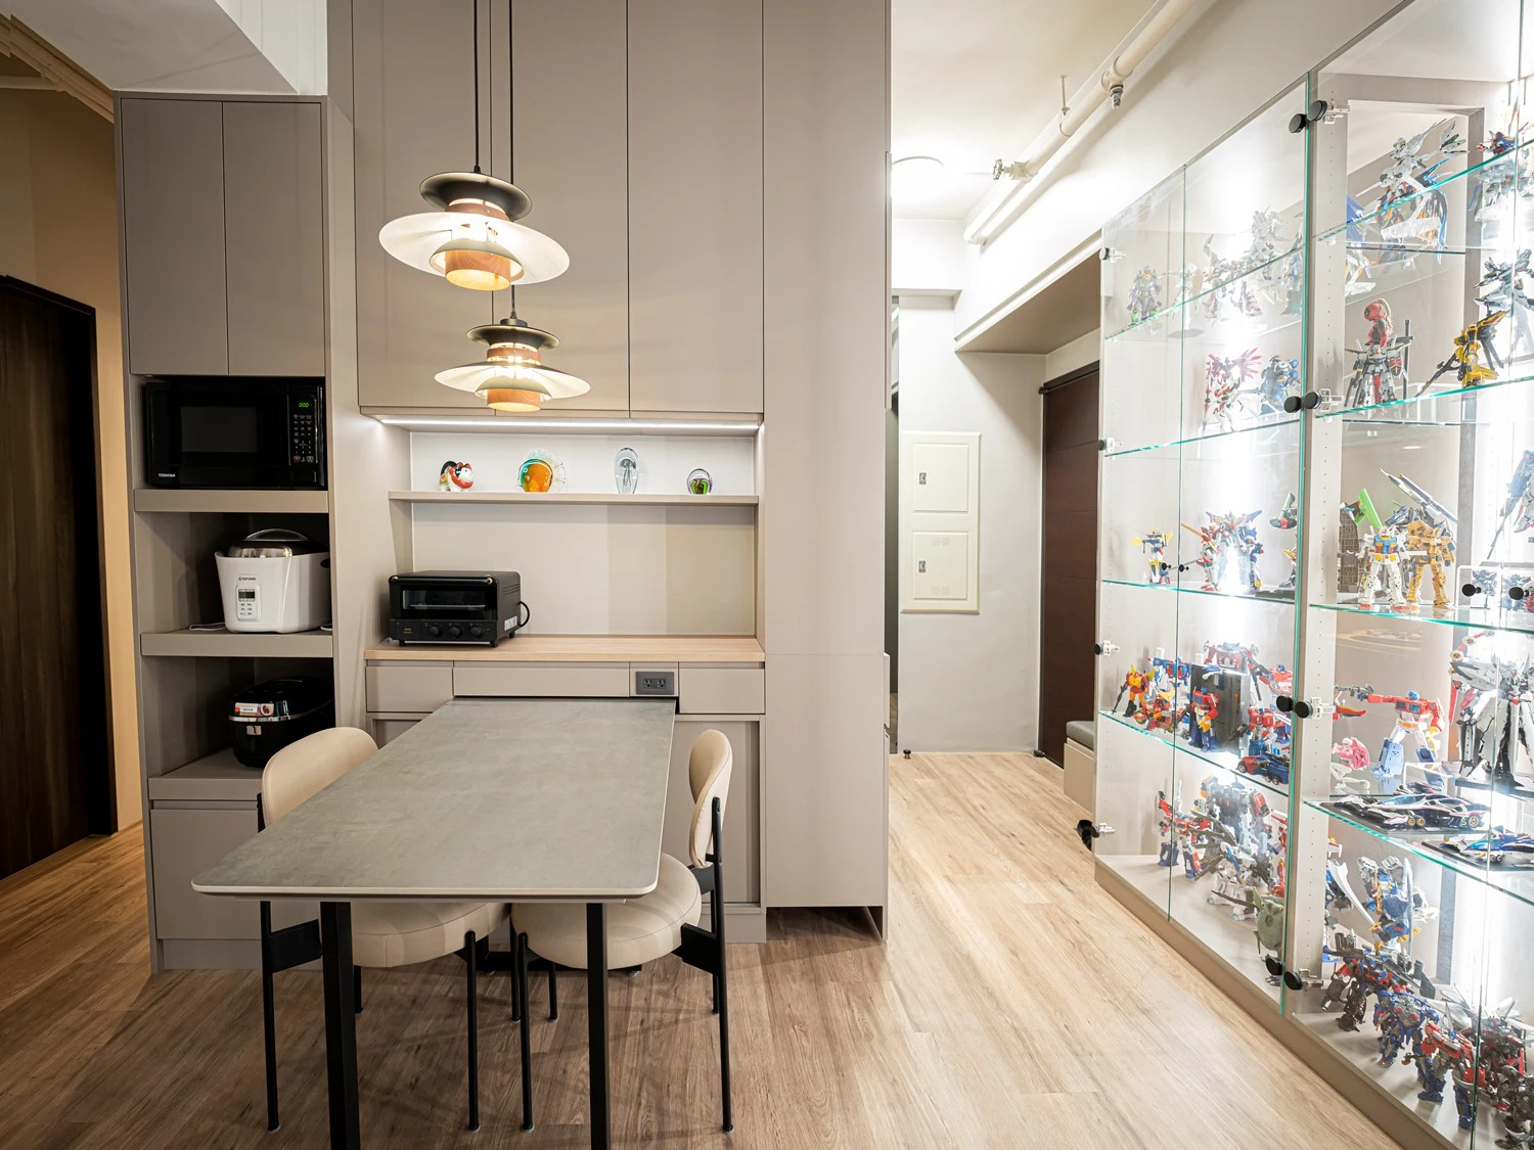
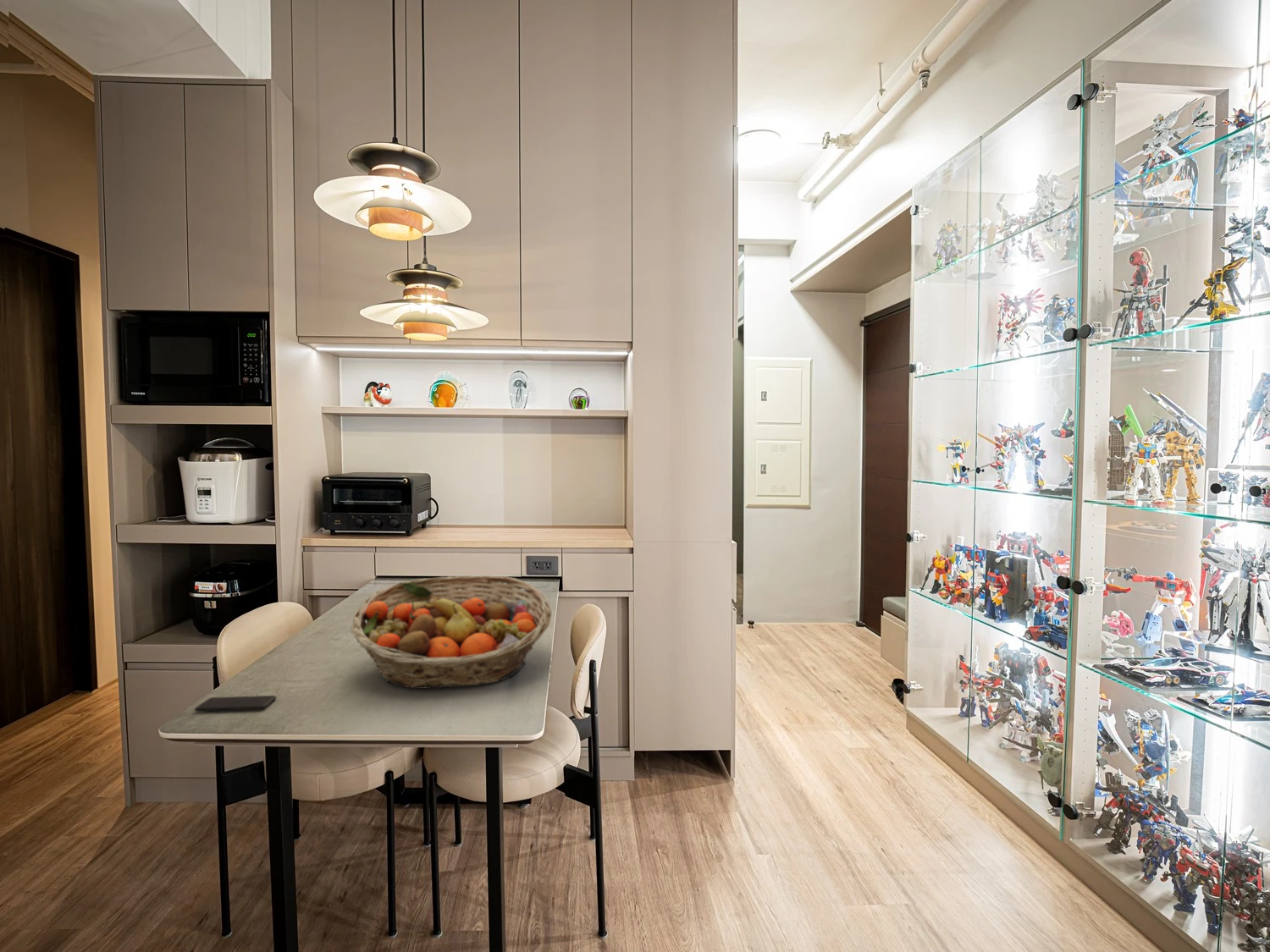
+ fruit basket [350,575,553,690]
+ smartphone [194,695,277,712]
